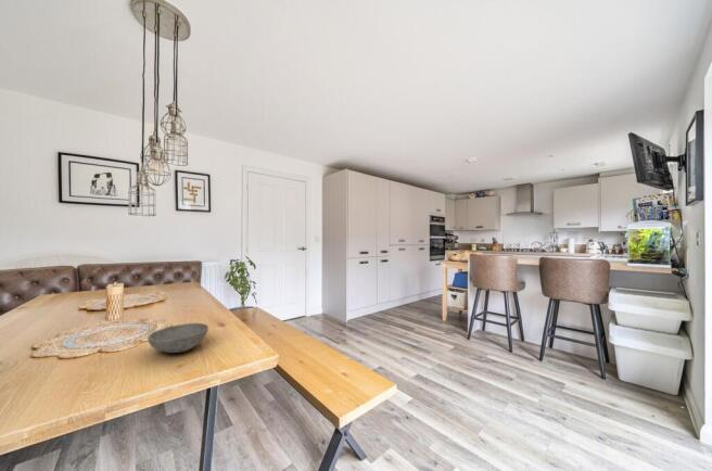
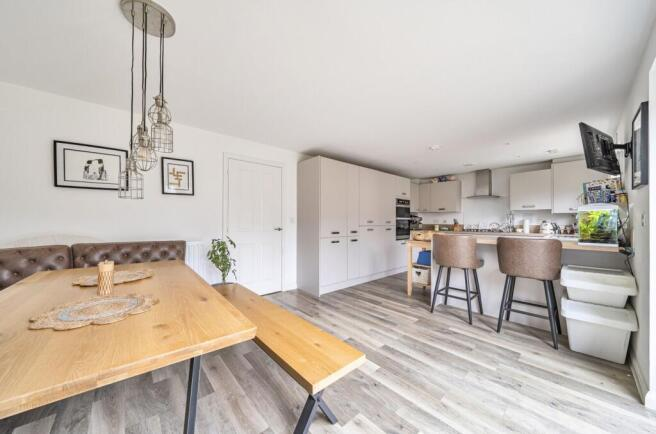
- soup bowl [147,322,209,354]
